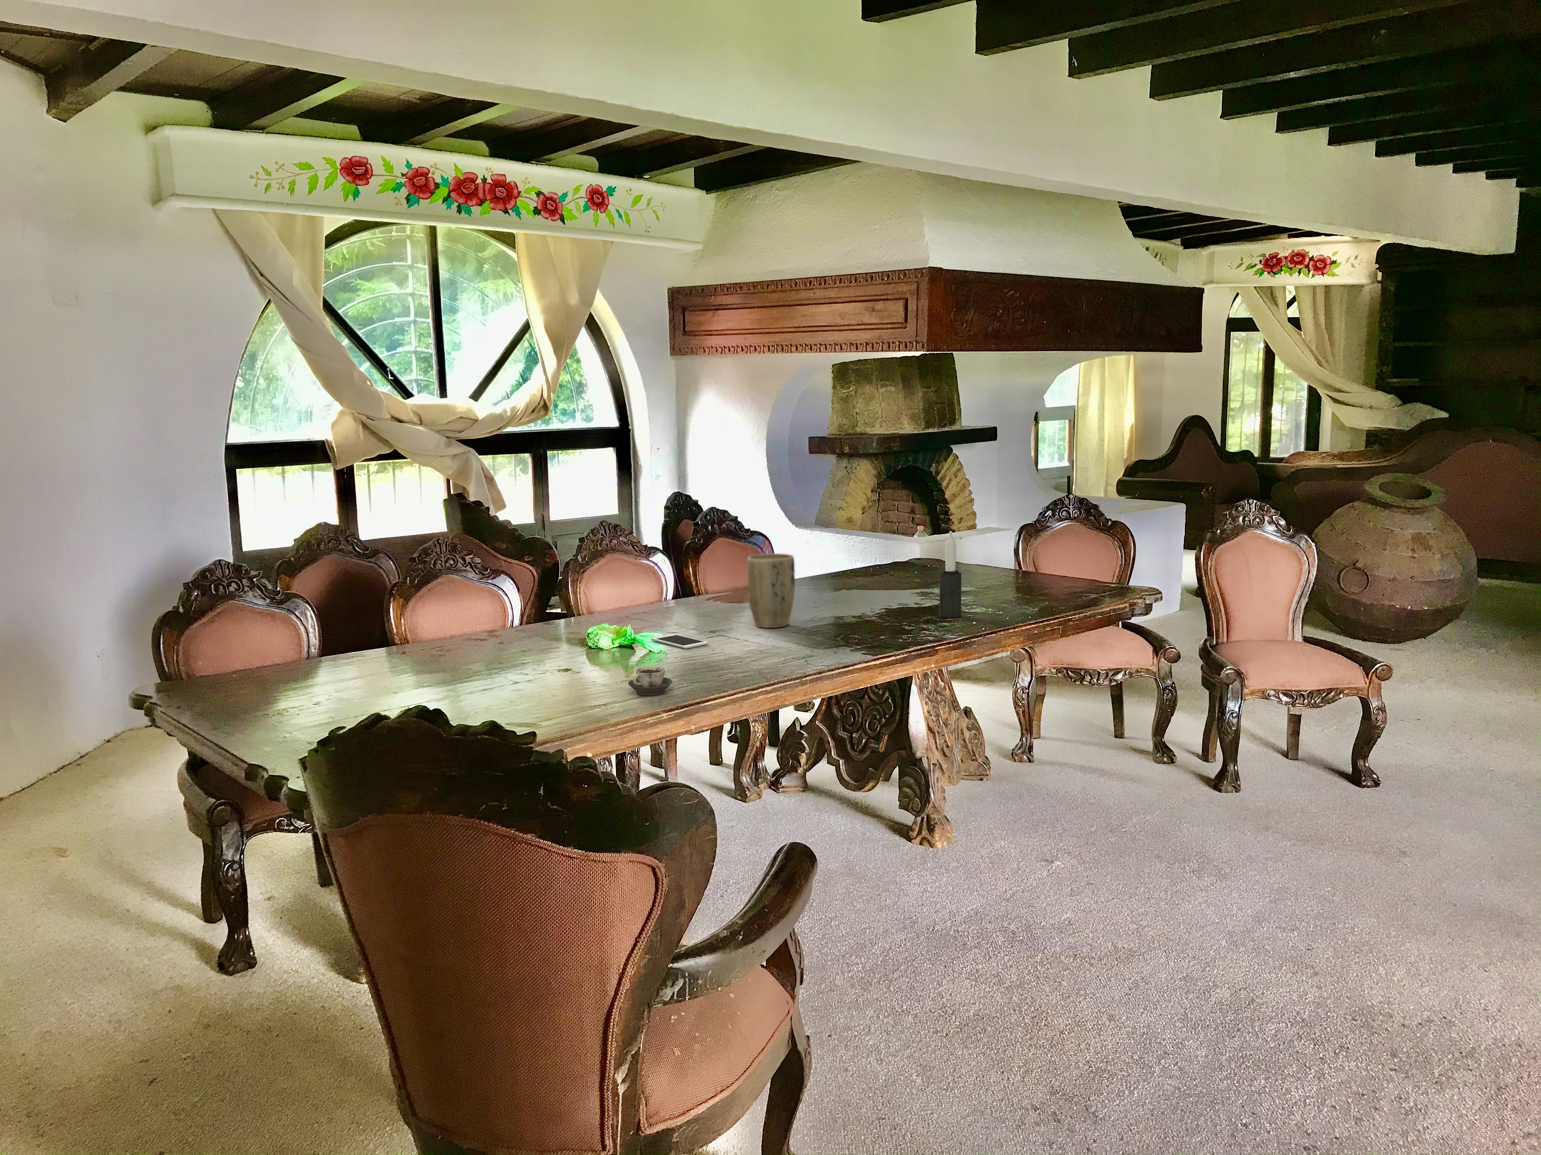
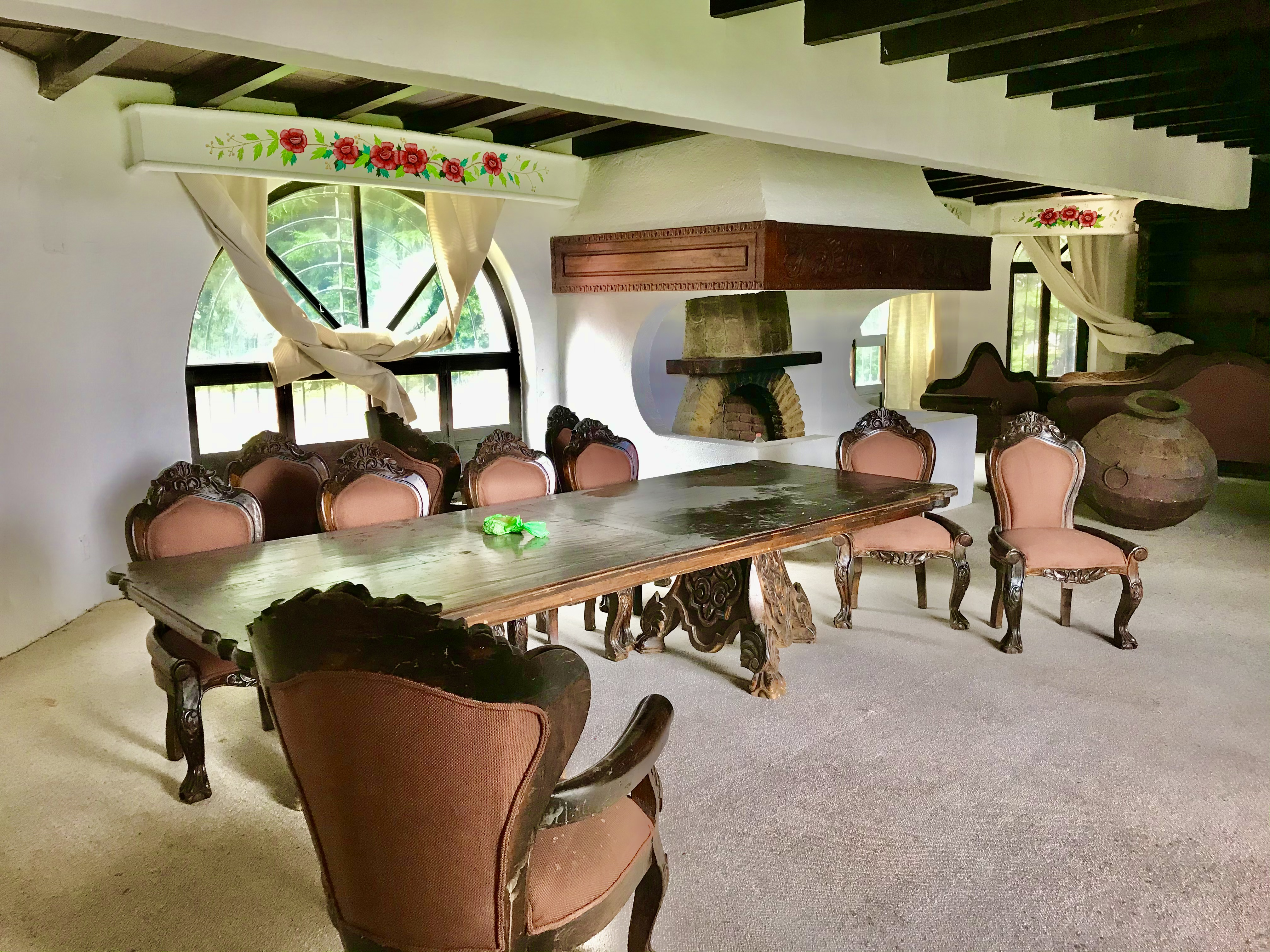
- candle [939,530,961,619]
- cup [627,666,672,696]
- plant pot [746,553,795,628]
- cell phone [650,633,709,649]
